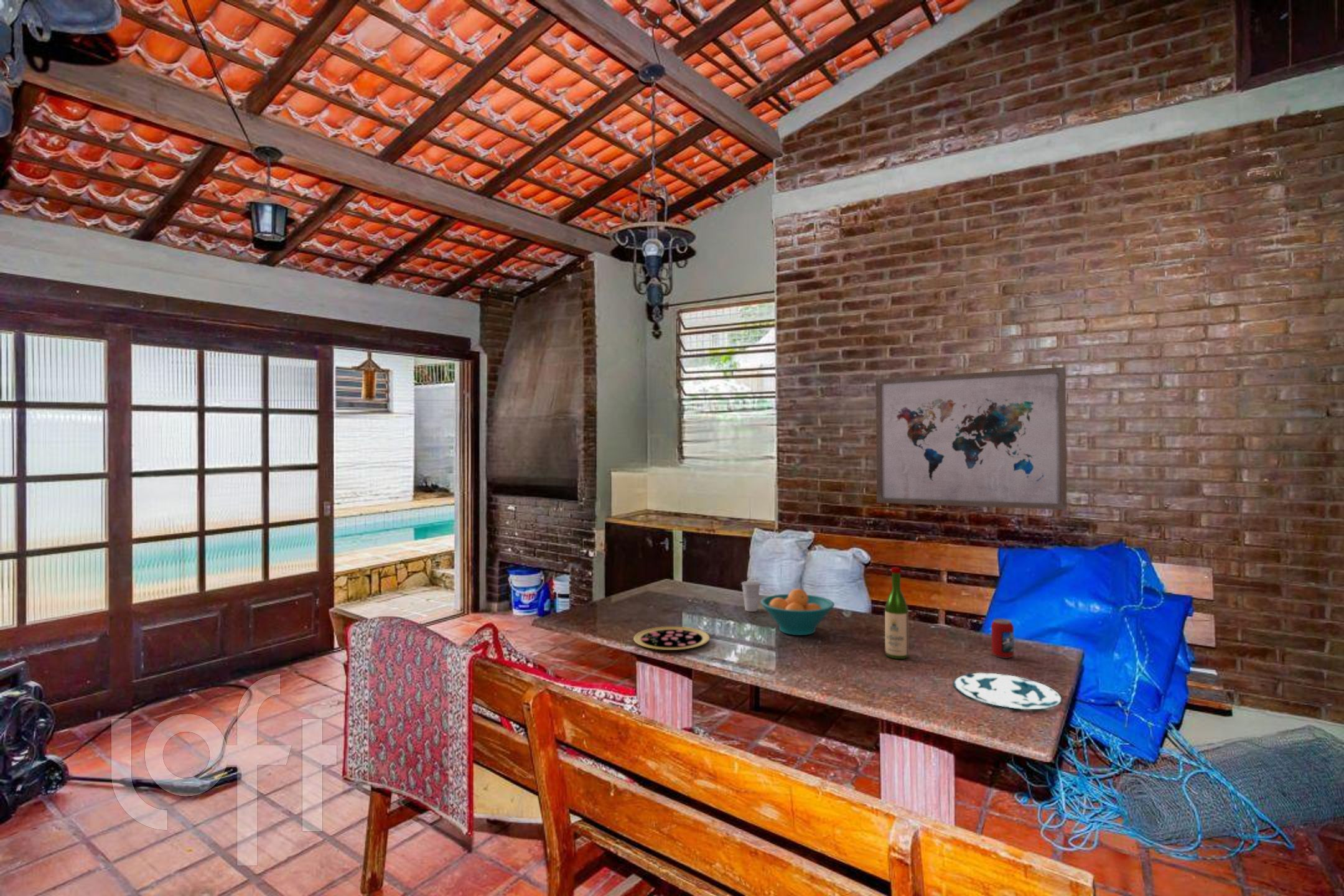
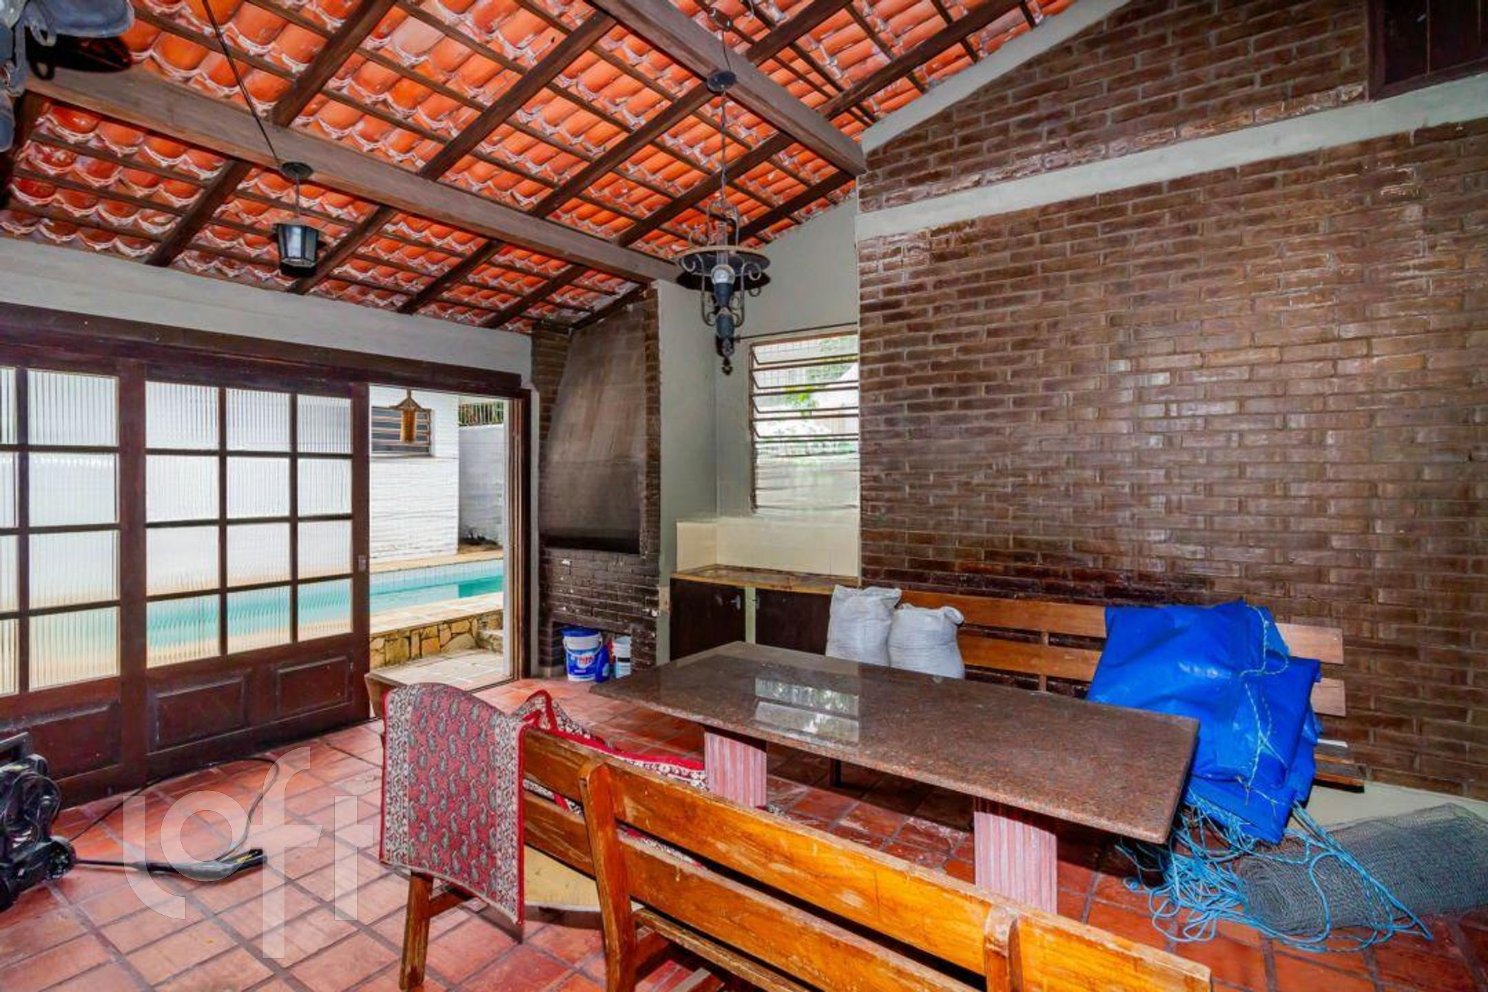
- fruit bowl [760,588,835,636]
- cup [741,581,762,612]
- beverage can [991,618,1014,659]
- pizza [633,626,711,651]
- wall art [875,366,1068,511]
- plate [953,673,1063,710]
- wine bottle [884,567,909,660]
